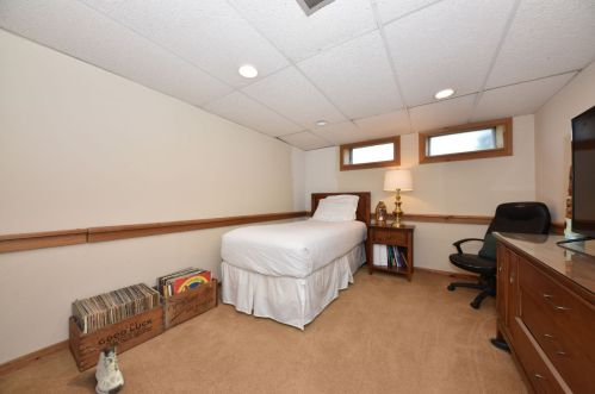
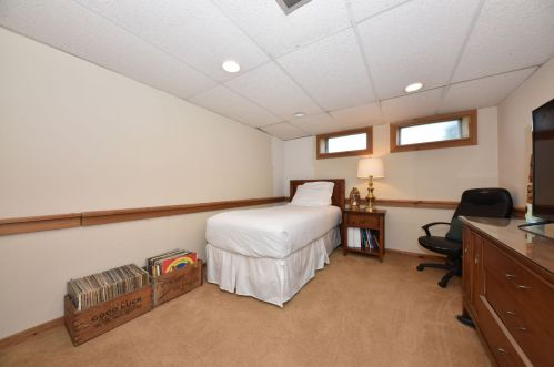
- sneaker [94,344,125,394]
